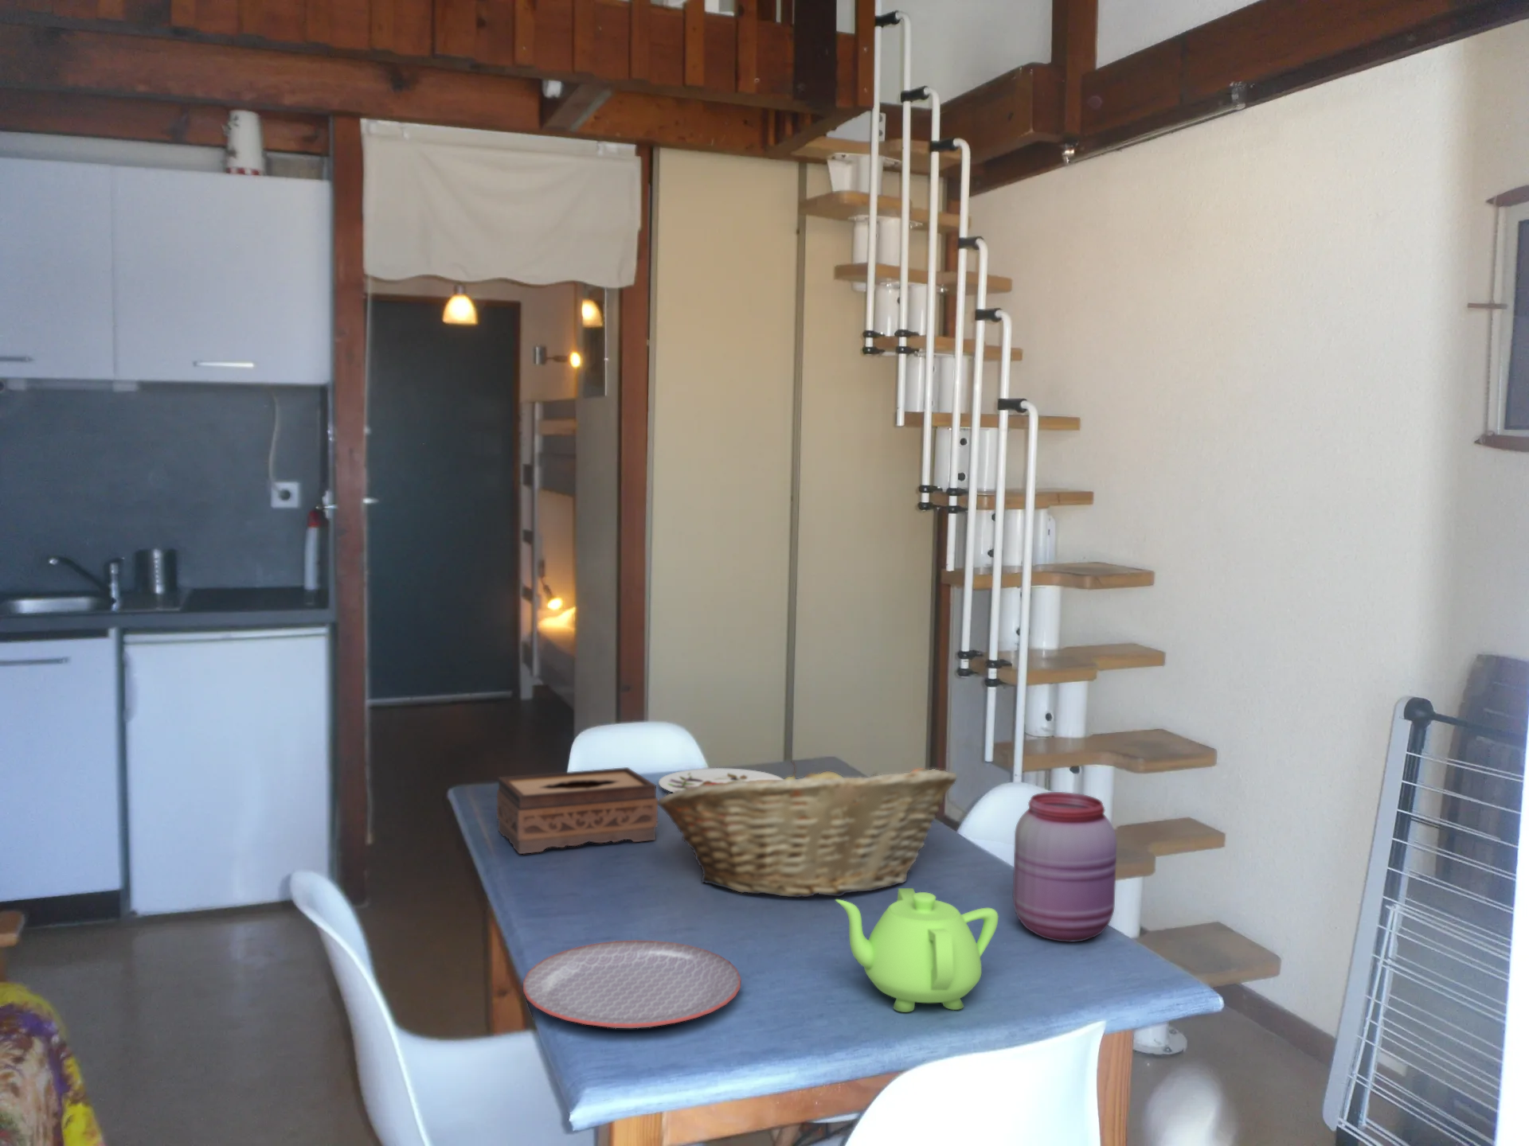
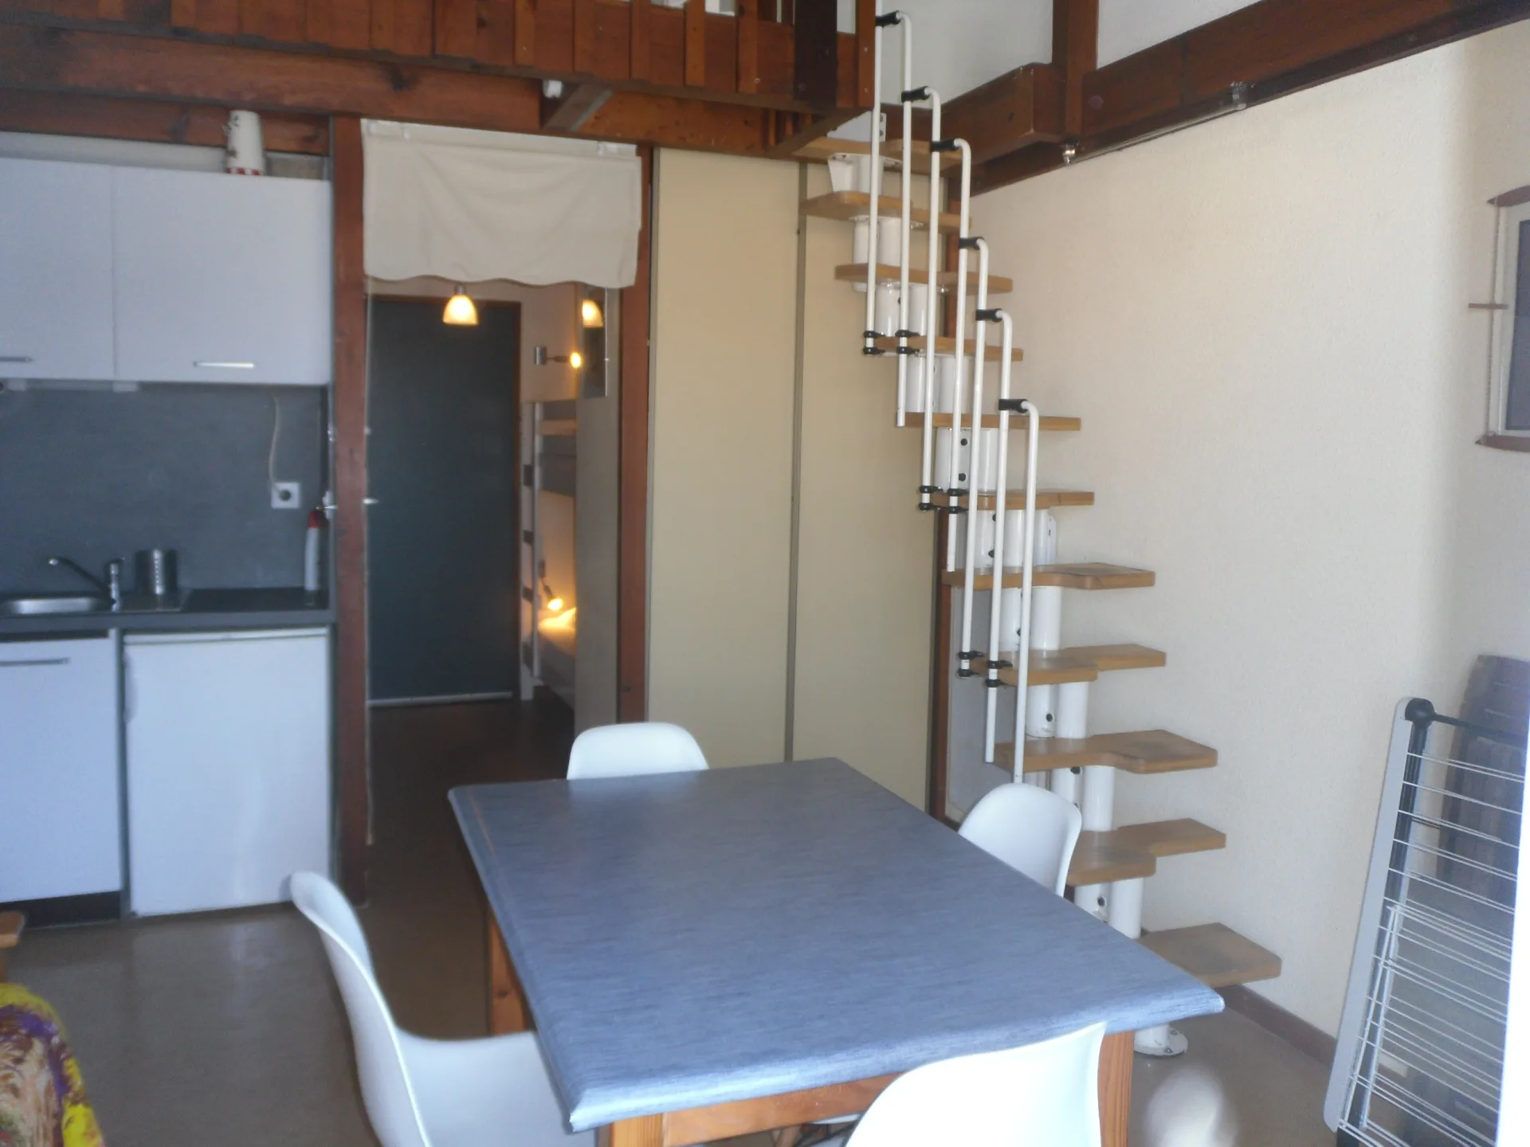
- tissue box [496,767,659,855]
- plate [523,939,742,1029]
- plate [657,767,784,792]
- jar [1013,791,1117,943]
- fruit basket [657,760,958,898]
- teapot [834,887,999,1014]
